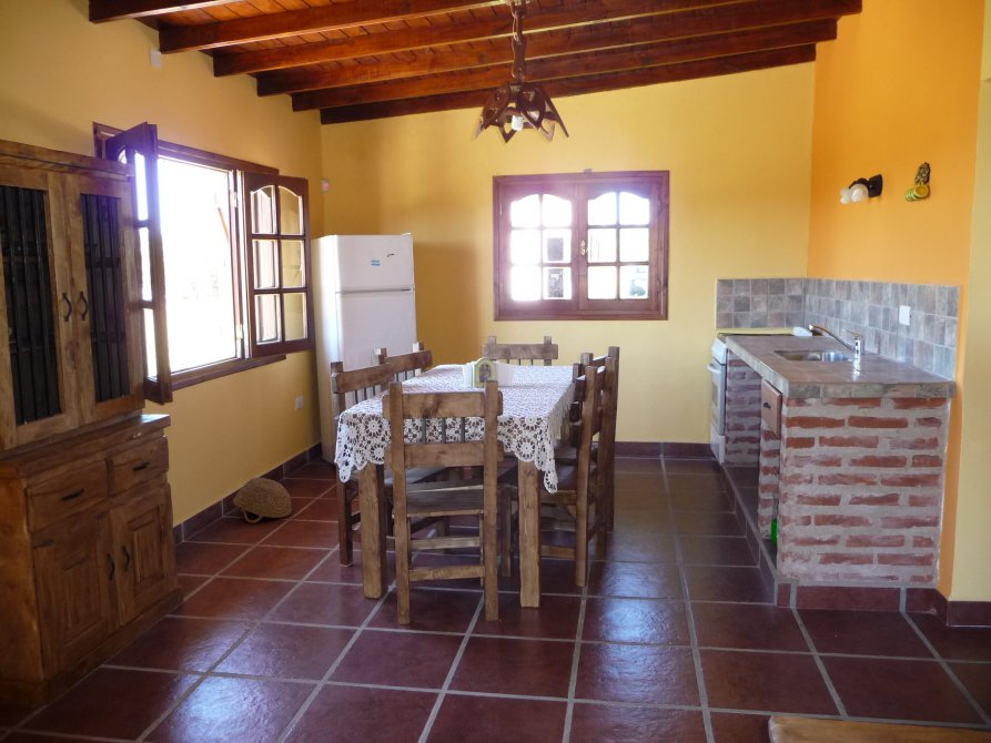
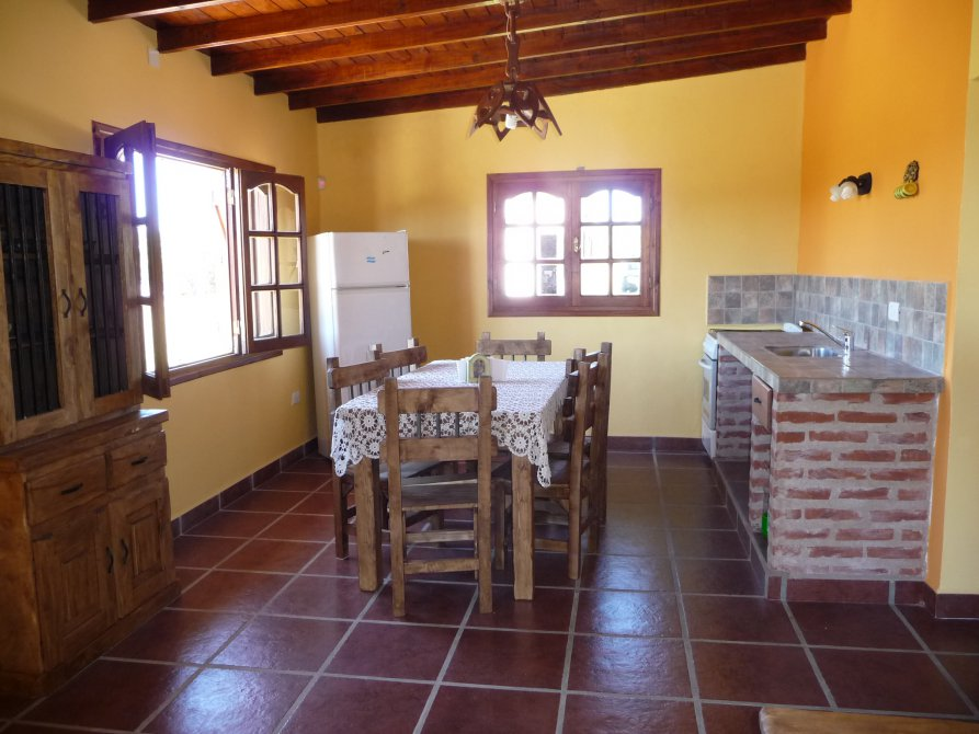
- woven basket [232,477,293,525]
